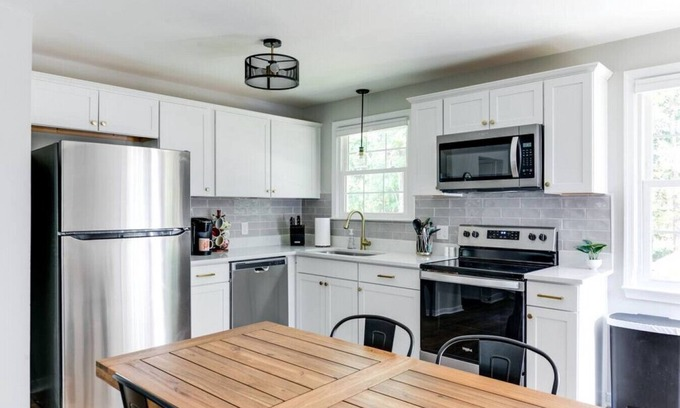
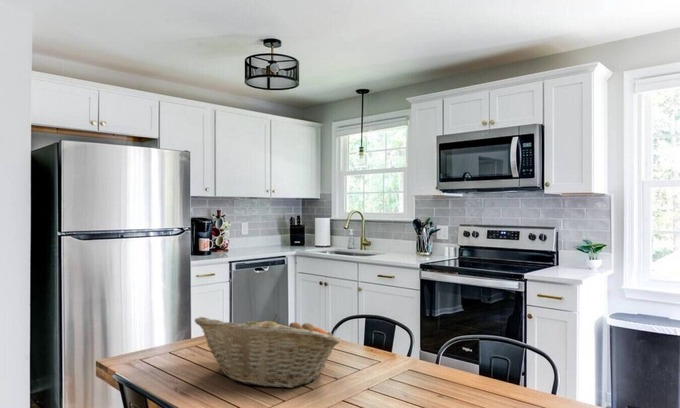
+ fruit basket [194,313,342,389]
